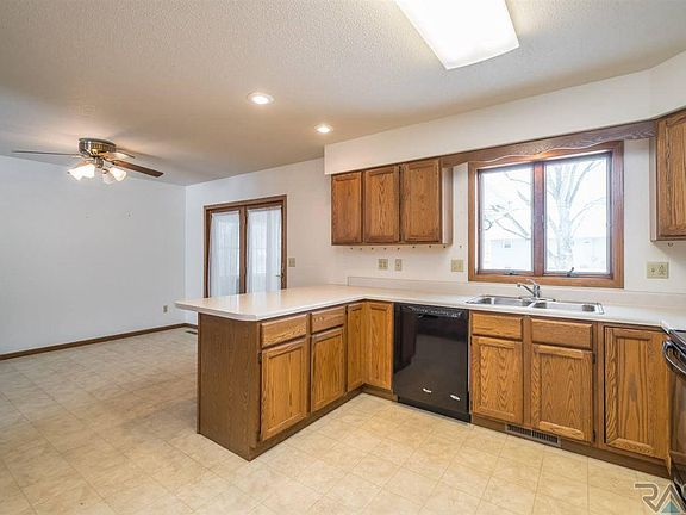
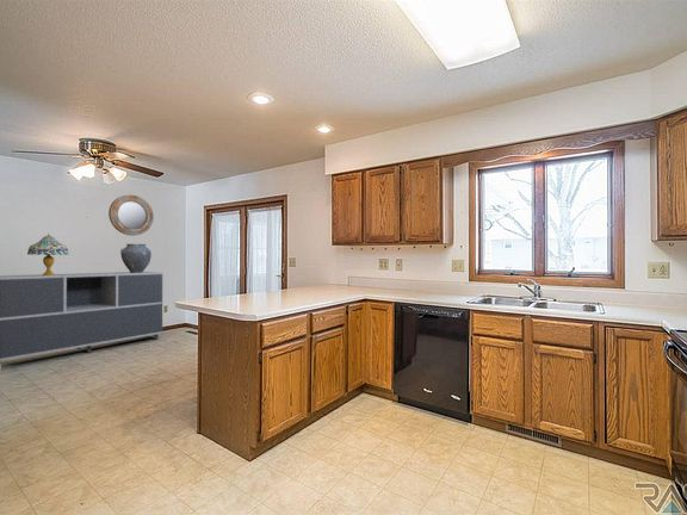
+ table lamp [26,232,70,275]
+ ceramic pot [119,243,153,273]
+ sideboard [0,271,163,362]
+ home mirror [107,194,155,237]
